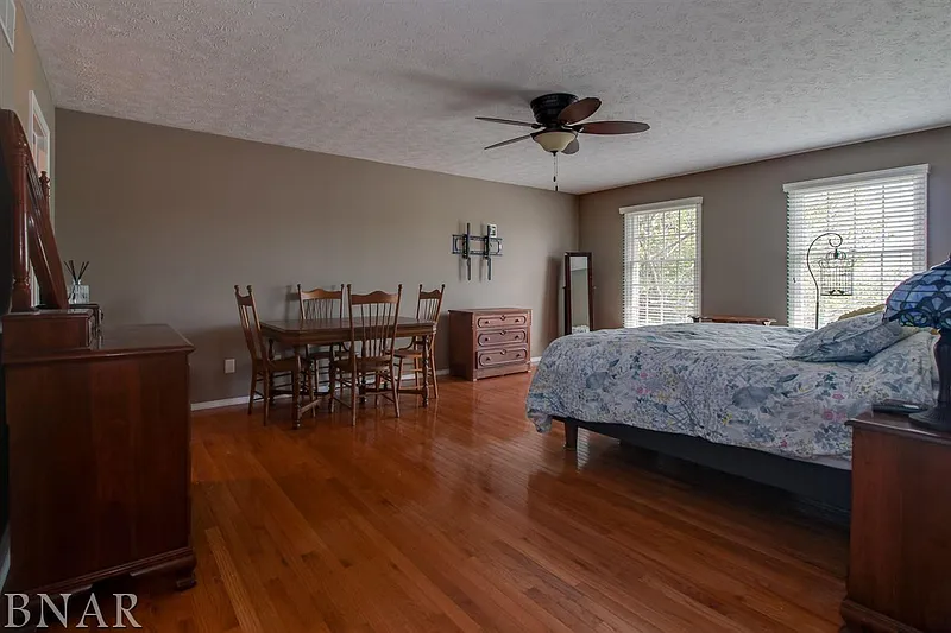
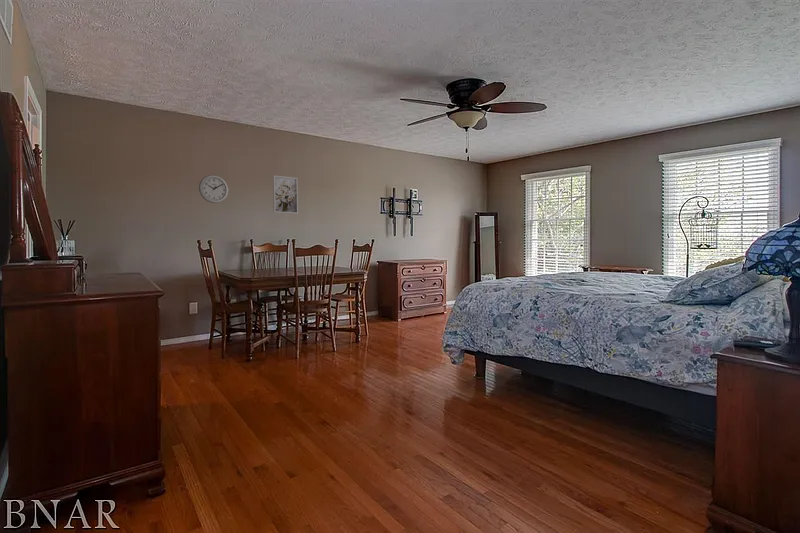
+ wall clock [198,174,229,204]
+ wall art [272,175,299,215]
